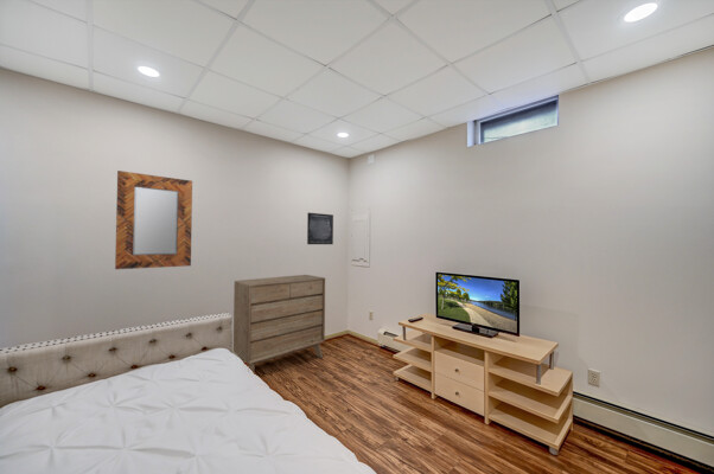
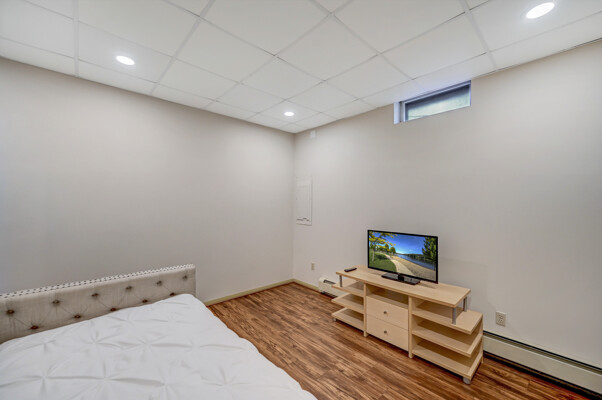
- wall art [306,212,334,245]
- dresser [232,274,326,373]
- home mirror [114,169,193,270]
